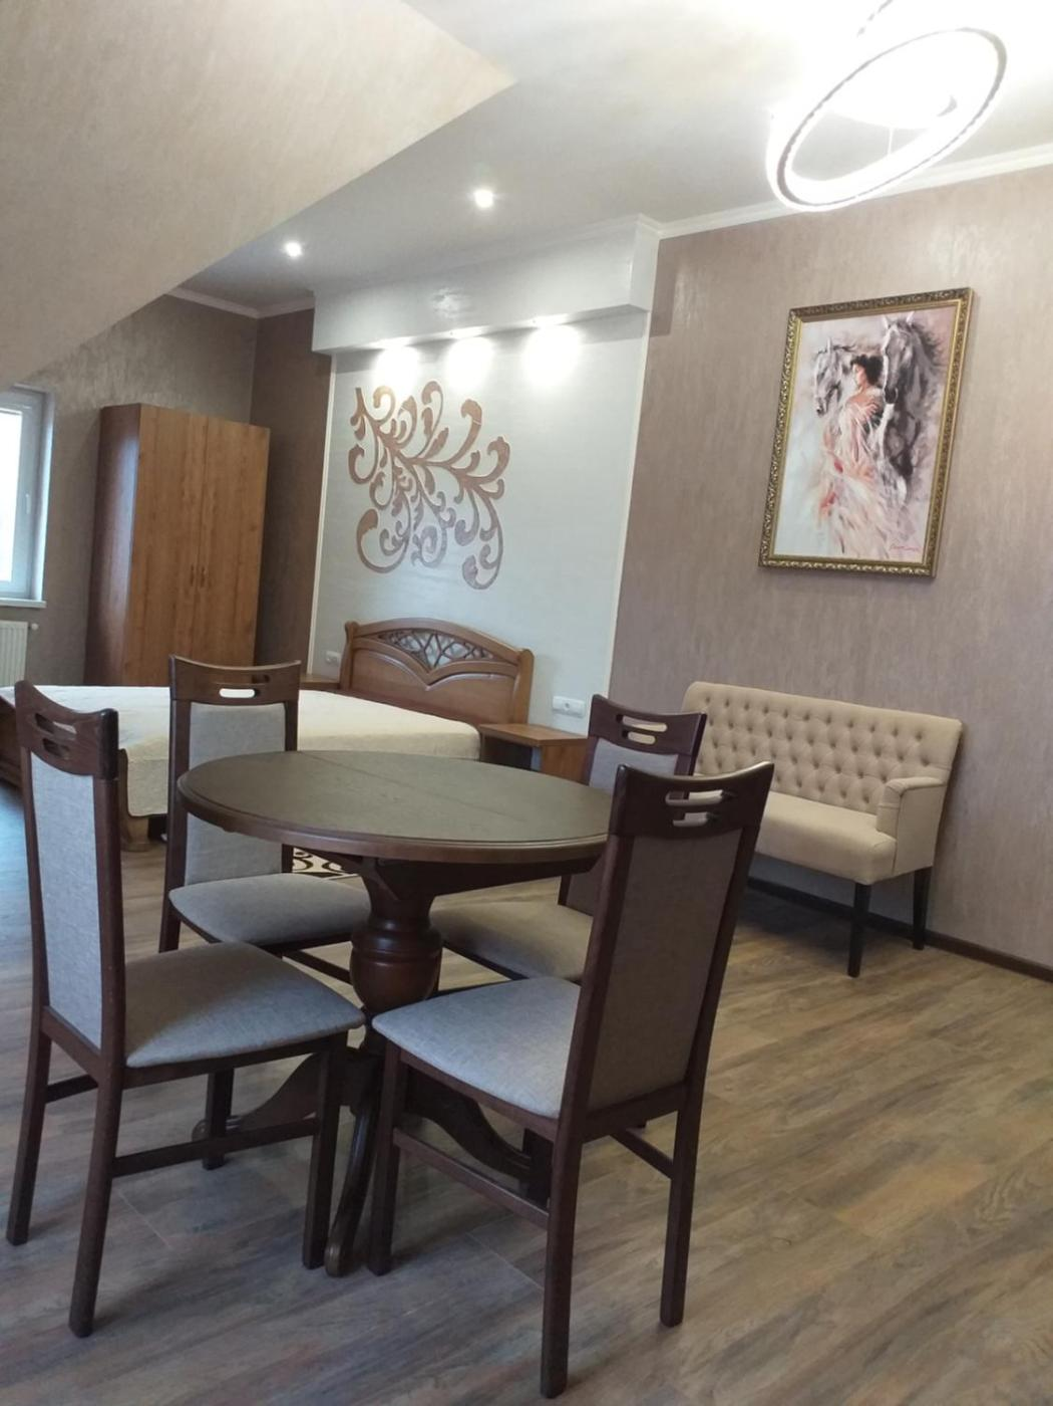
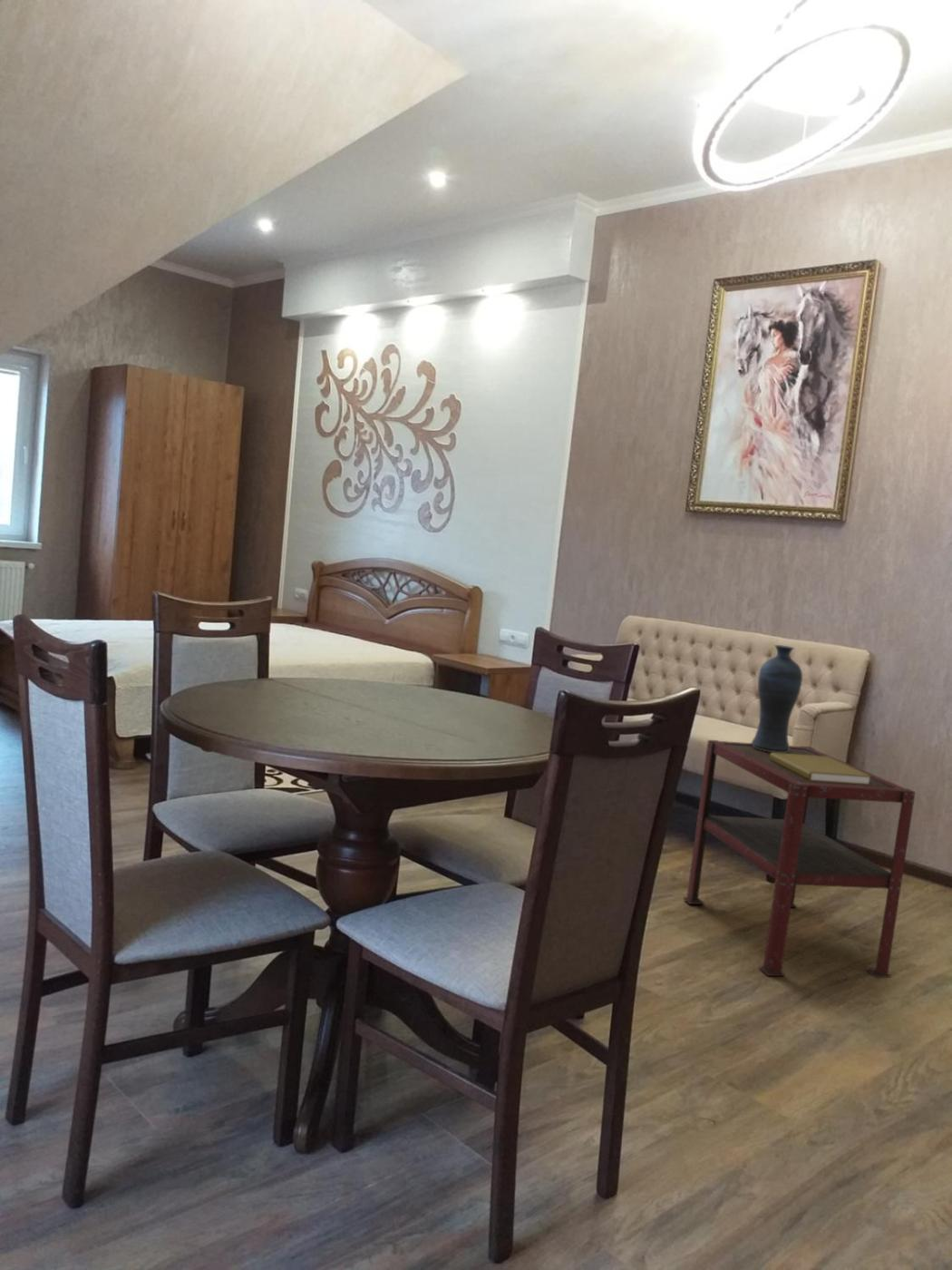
+ book [770,753,871,785]
+ side table [683,739,916,979]
+ vase [751,644,803,753]
